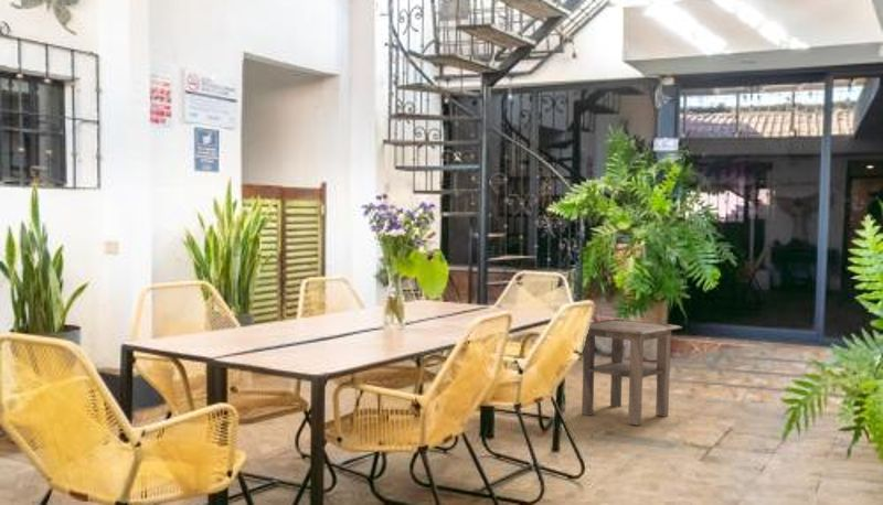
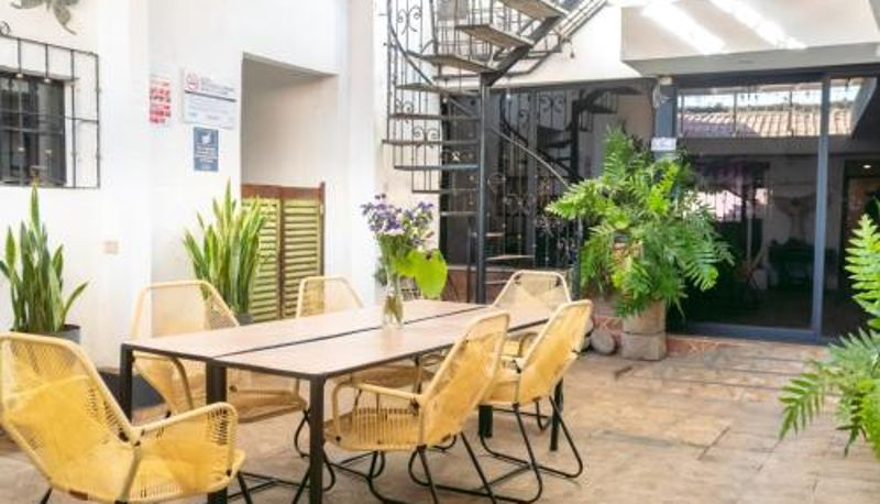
- side table [581,318,683,427]
